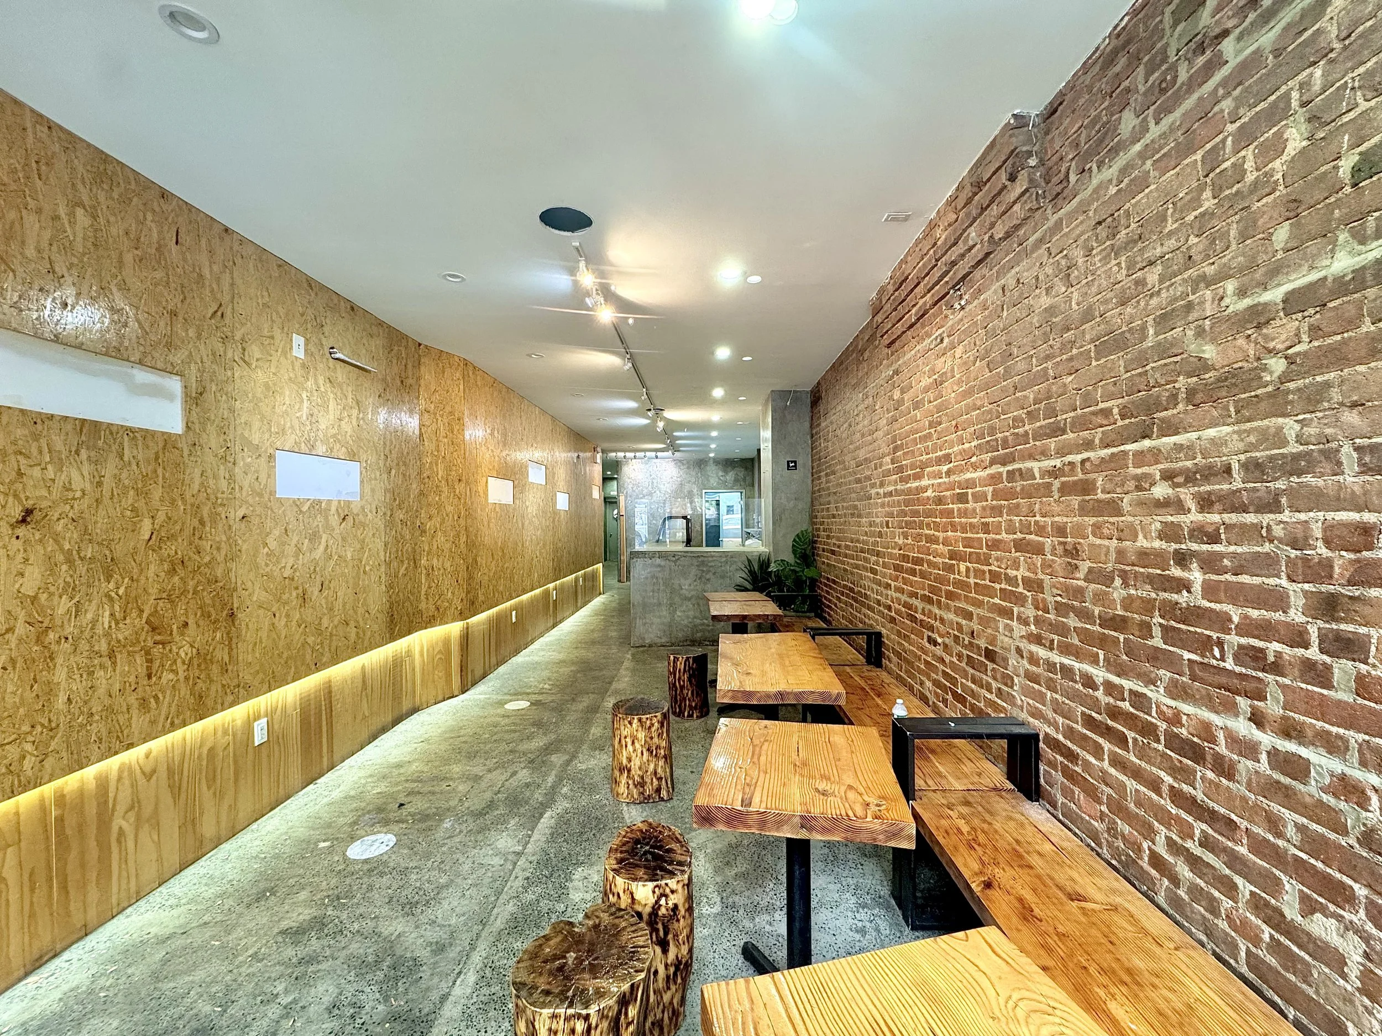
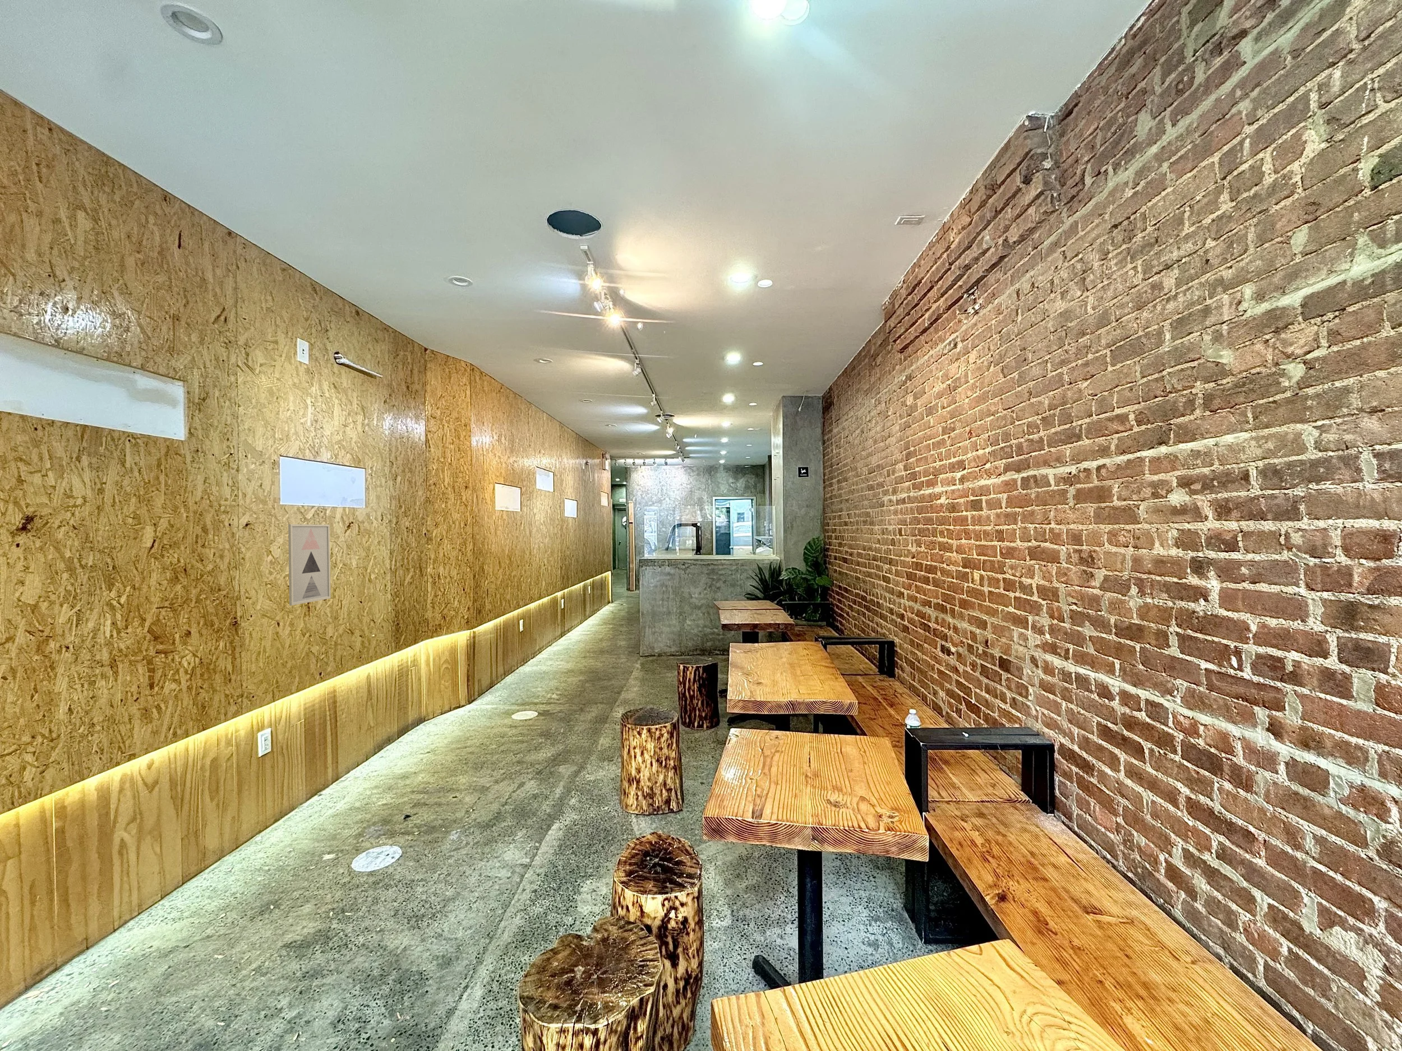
+ wall art [288,523,331,606]
